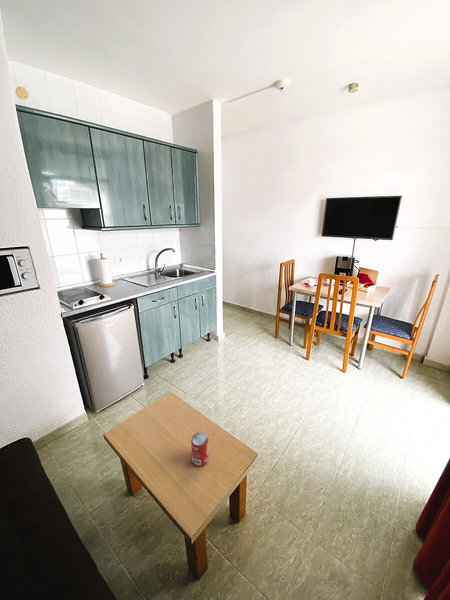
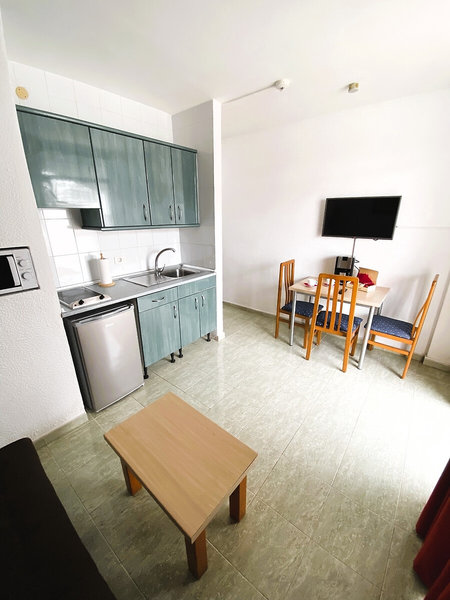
- beverage can [190,432,210,467]
